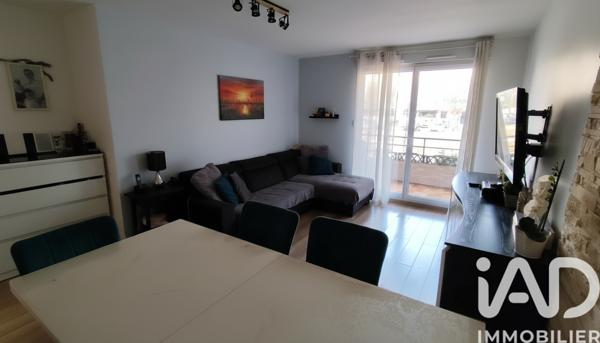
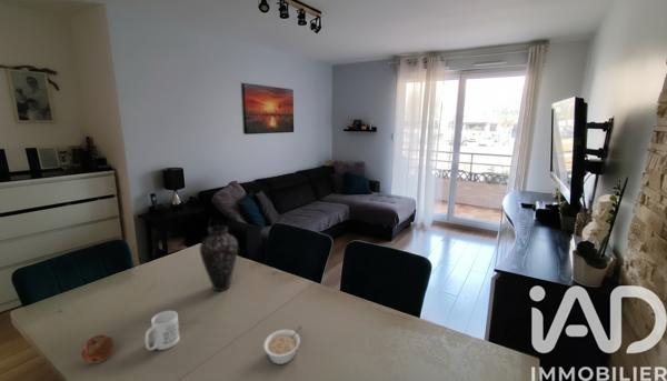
+ fruit [80,333,115,364]
+ legume [262,325,303,365]
+ mug [143,310,181,352]
+ vase [199,224,239,292]
